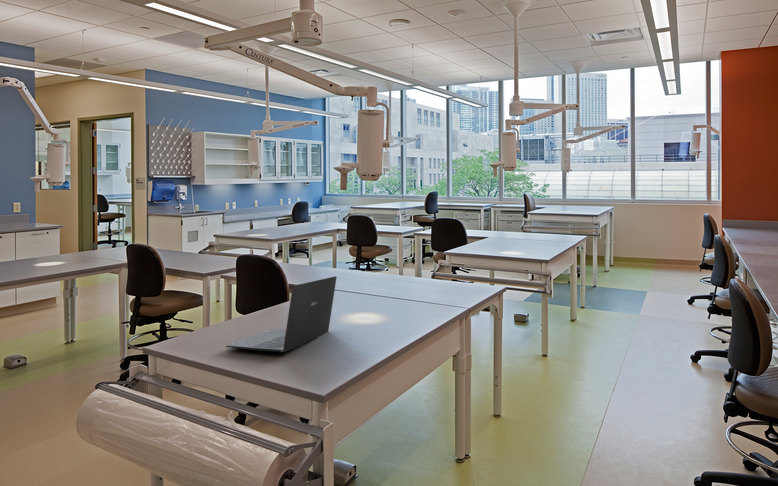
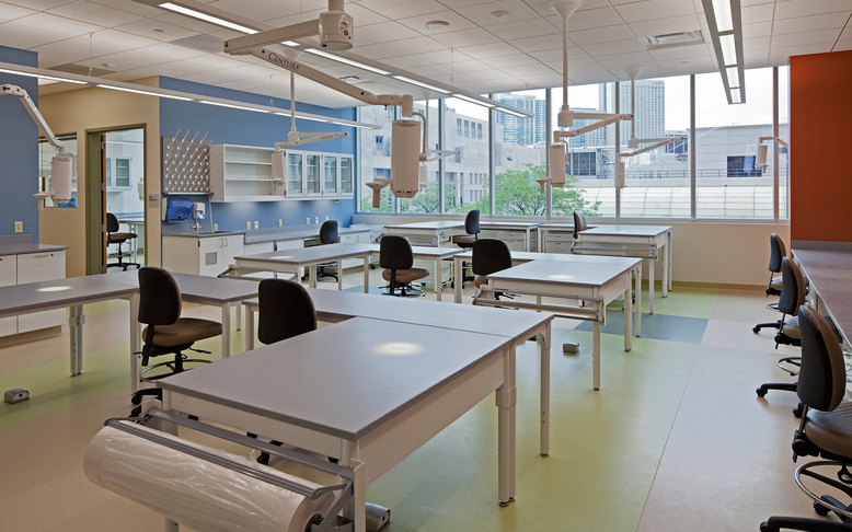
- laptop [225,275,338,353]
